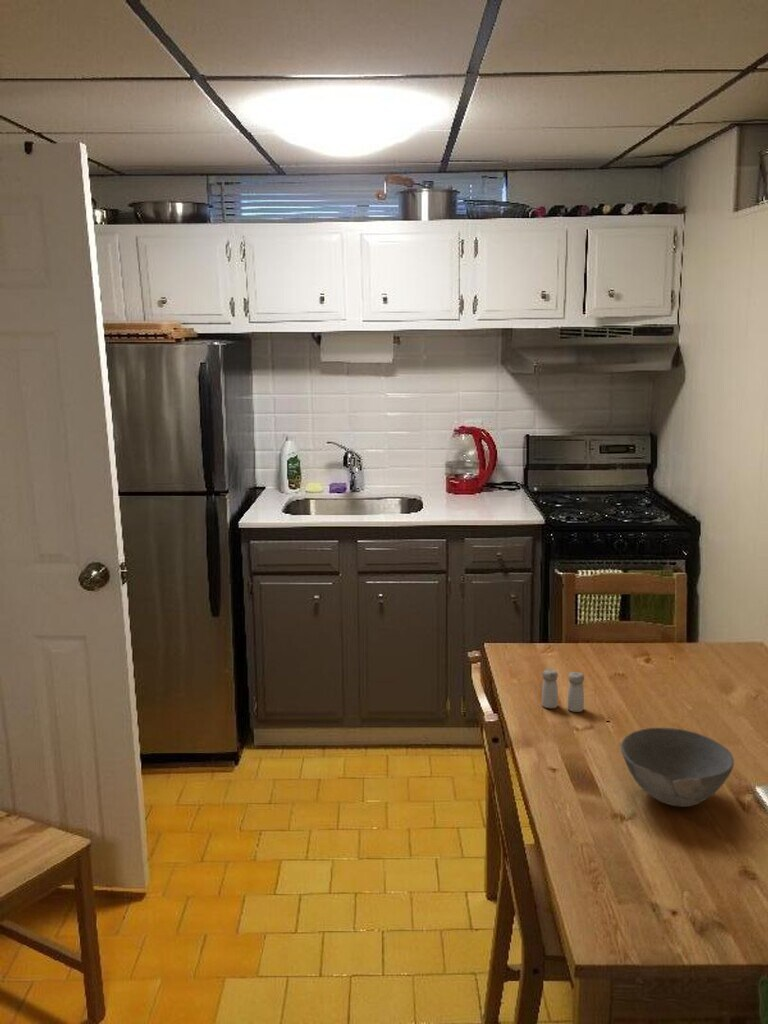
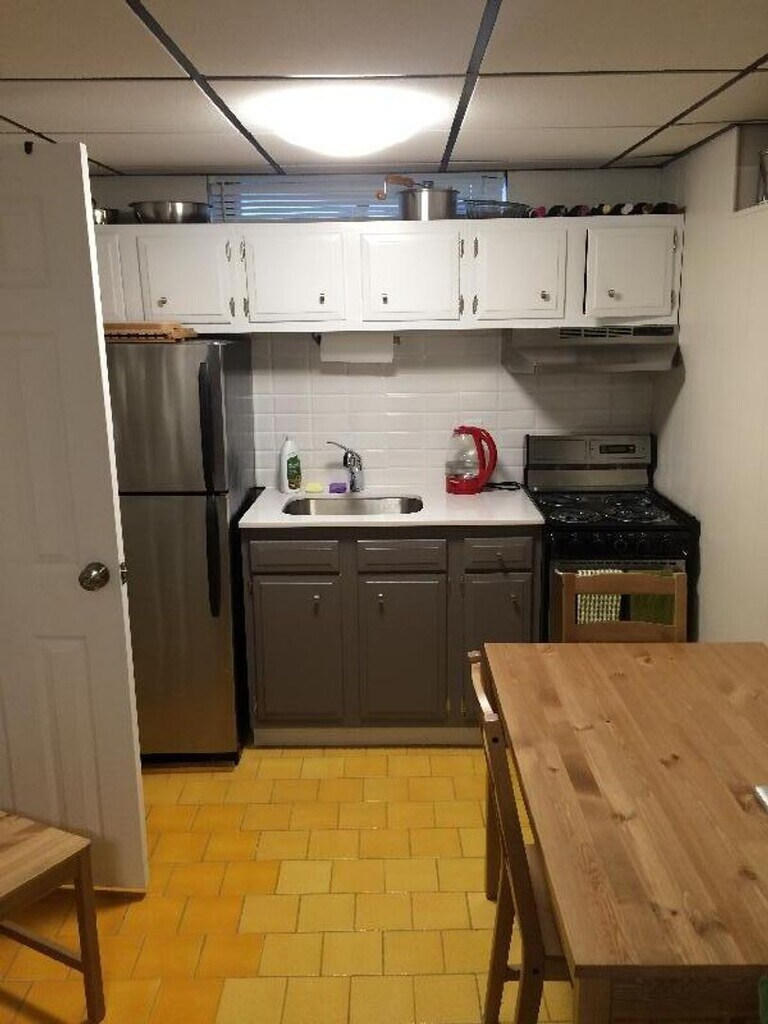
- salt and pepper shaker [541,668,585,713]
- bowl [619,727,735,808]
